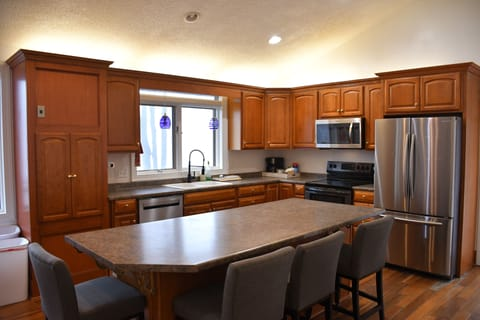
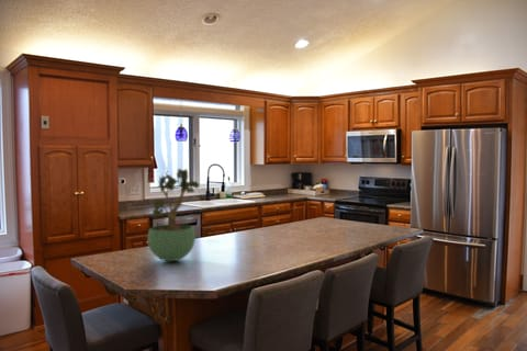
+ potted plant [146,168,201,262]
